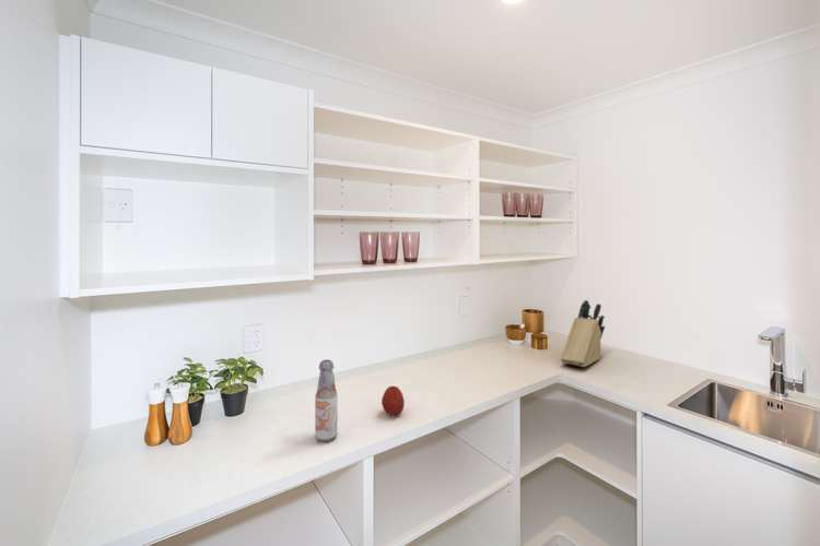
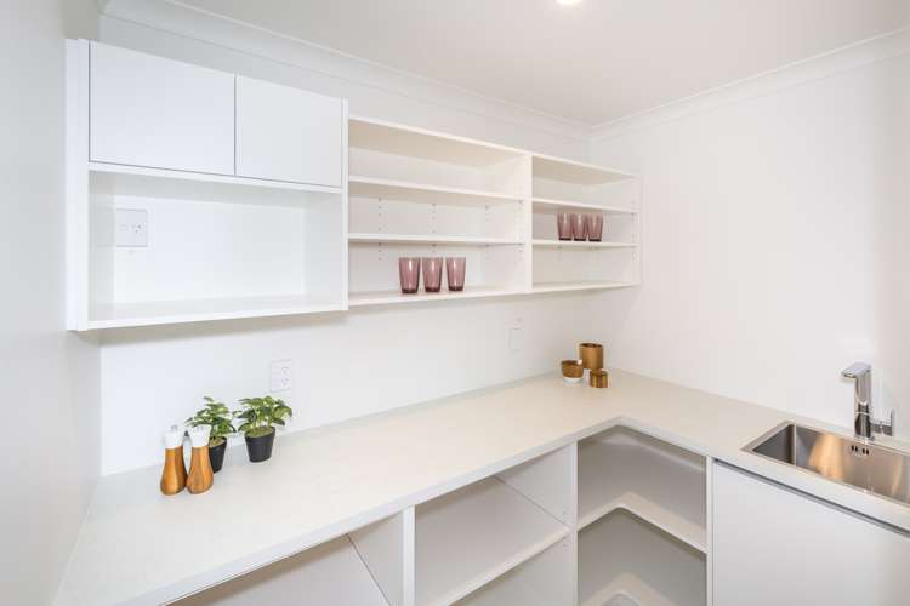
- apple [380,384,406,416]
- knife block [560,299,606,368]
- bottle [314,358,339,442]
